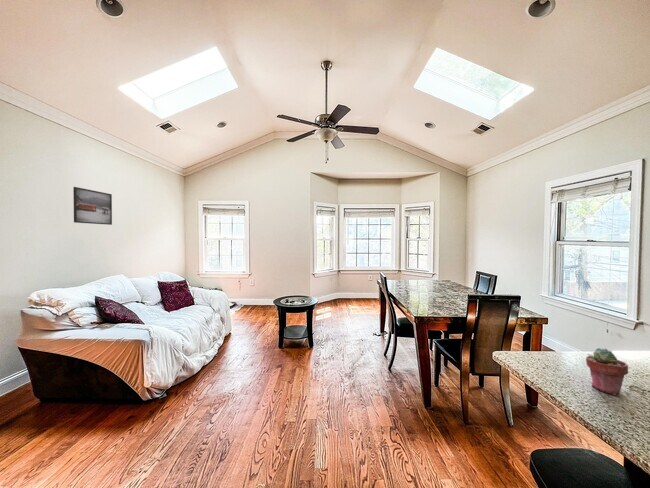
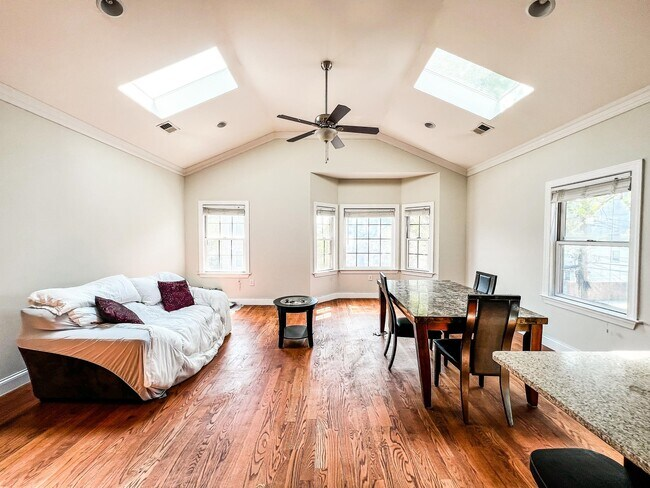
- potted succulent [585,347,629,396]
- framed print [72,186,113,226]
